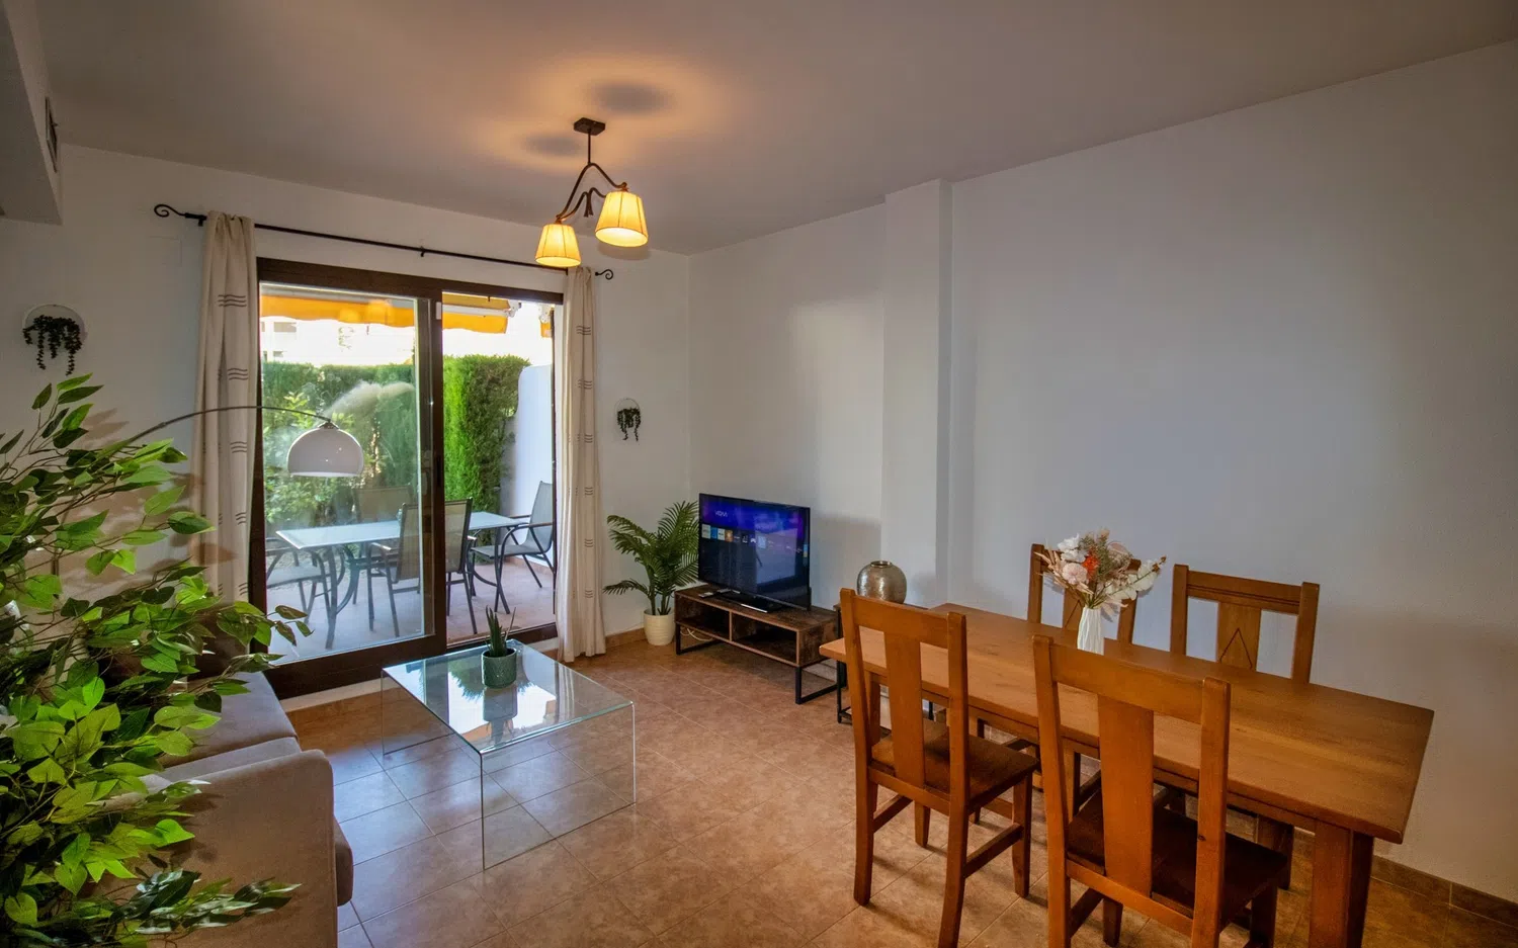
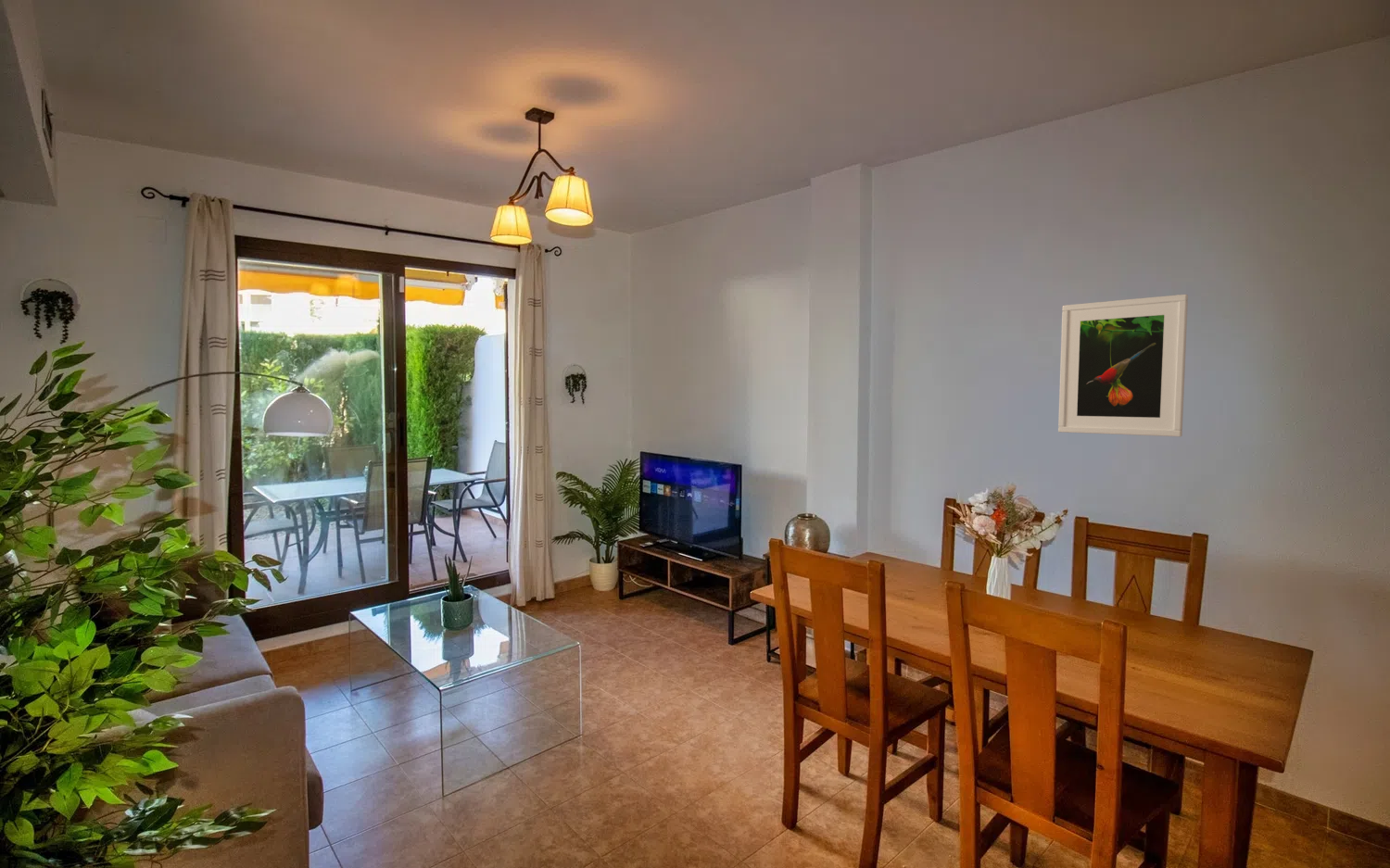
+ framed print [1057,294,1189,437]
